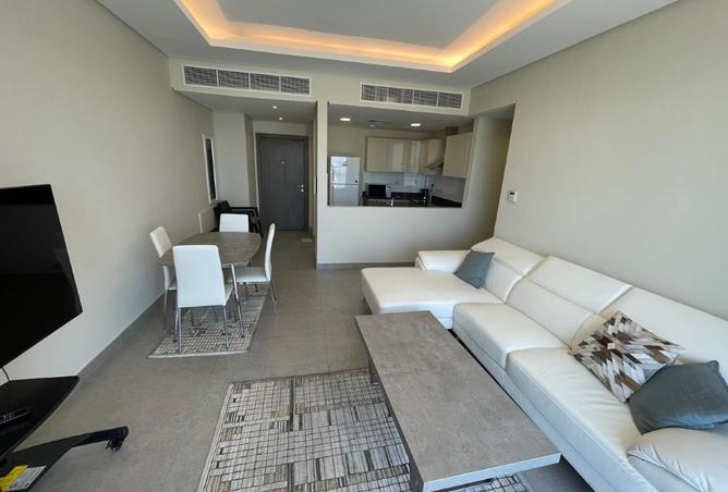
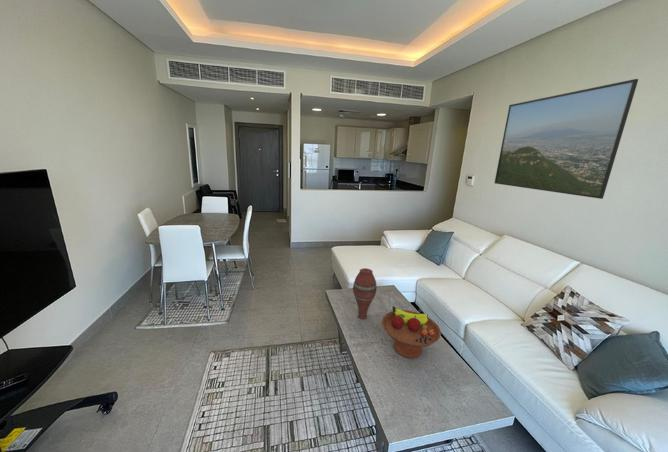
+ vase [352,267,378,320]
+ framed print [494,78,639,200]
+ fruit bowl [381,305,442,359]
